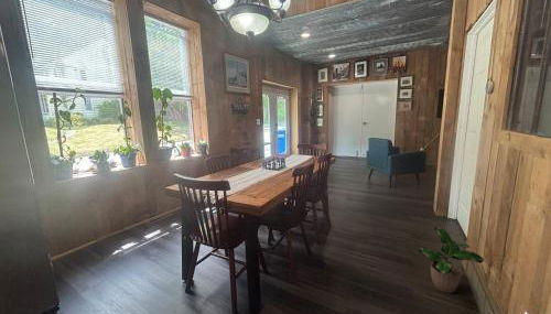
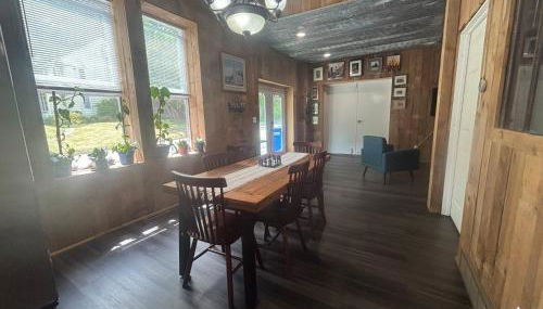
- potted plant [419,226,485,294]
